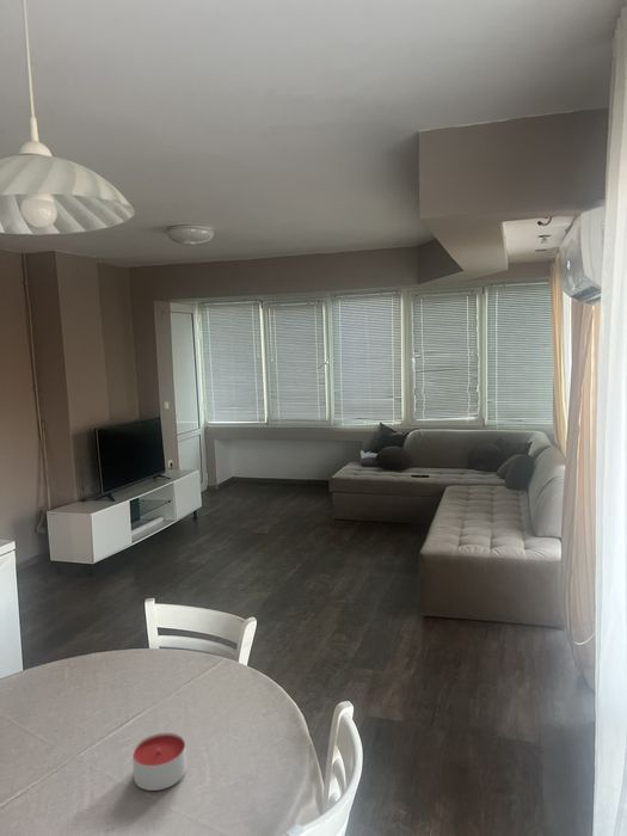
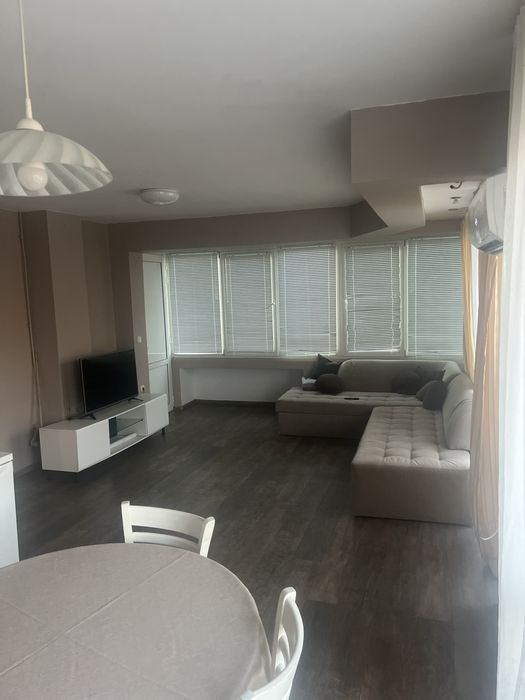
- candle [131,732,188,792]
